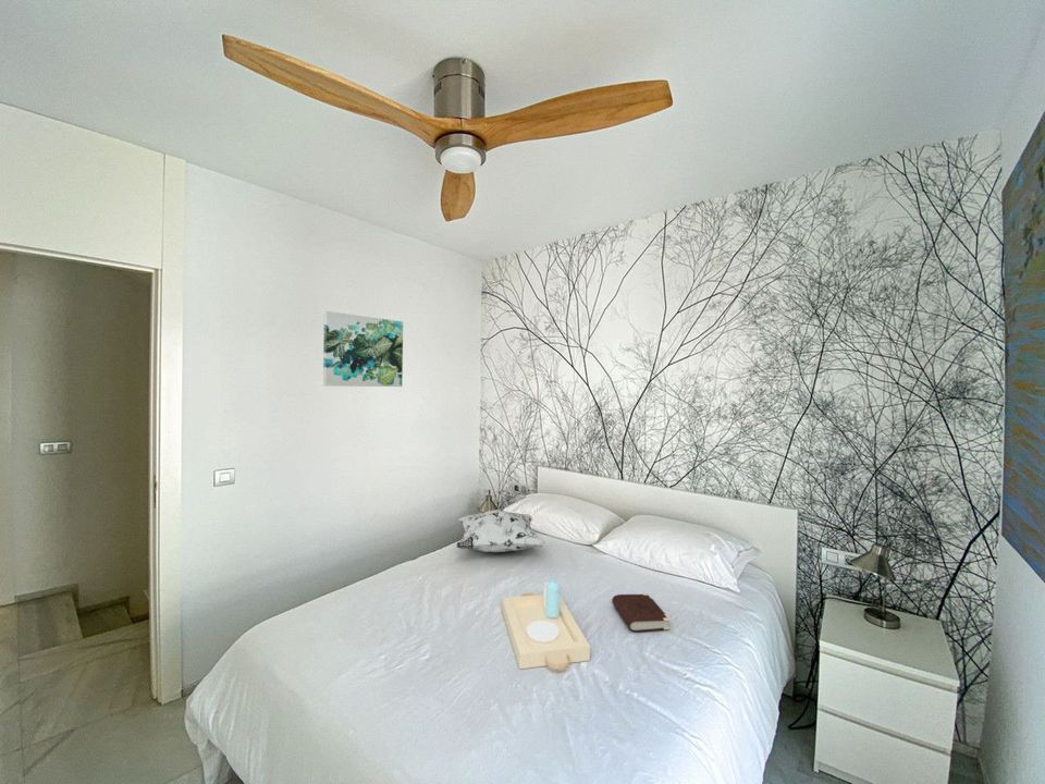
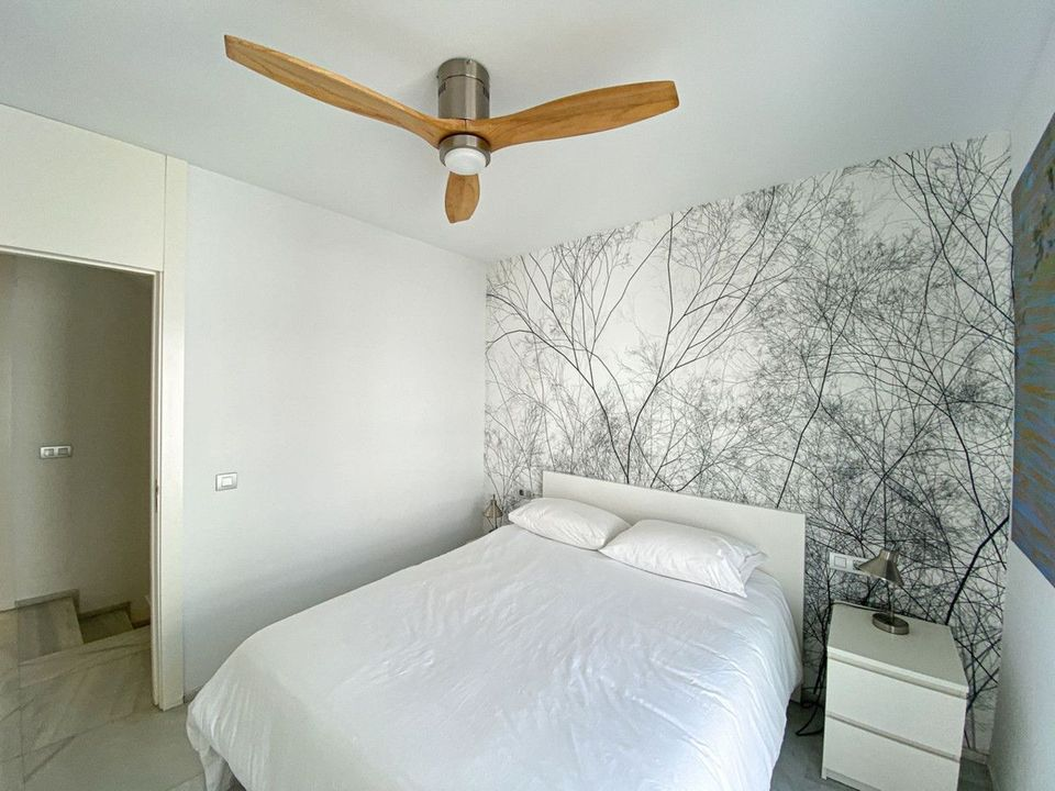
- book [611,593,672,634]
- wall art [322,310,404,388]
- decorative pillow [456,509,546,553]
- serving tray [501,577,591,671]
